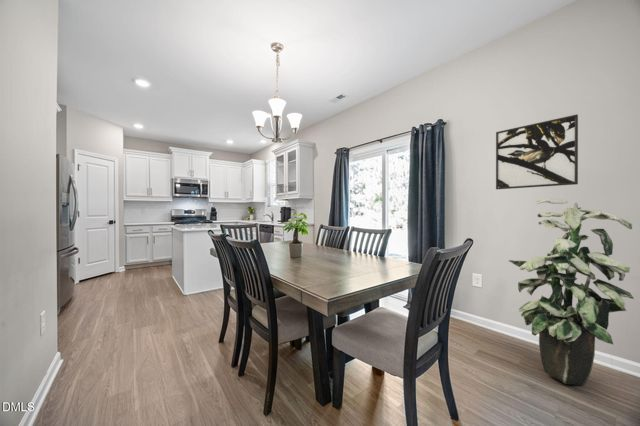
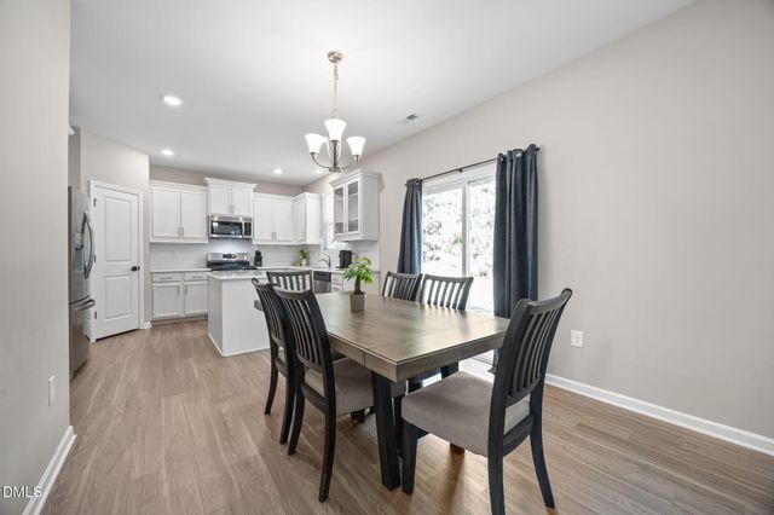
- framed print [495,113,579,190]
- indoor plant [508,198,635,386]
